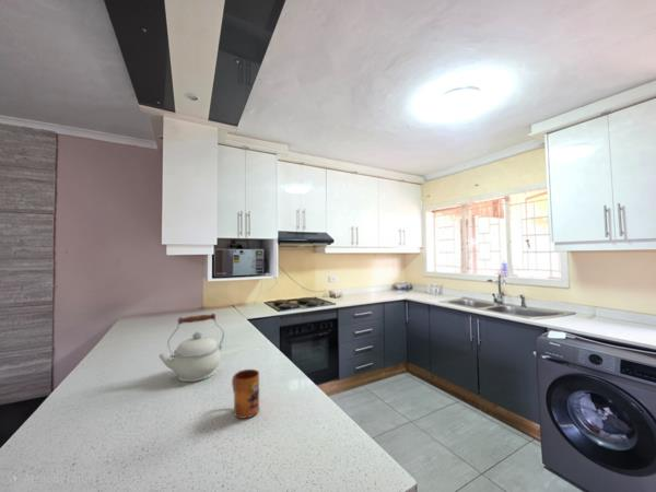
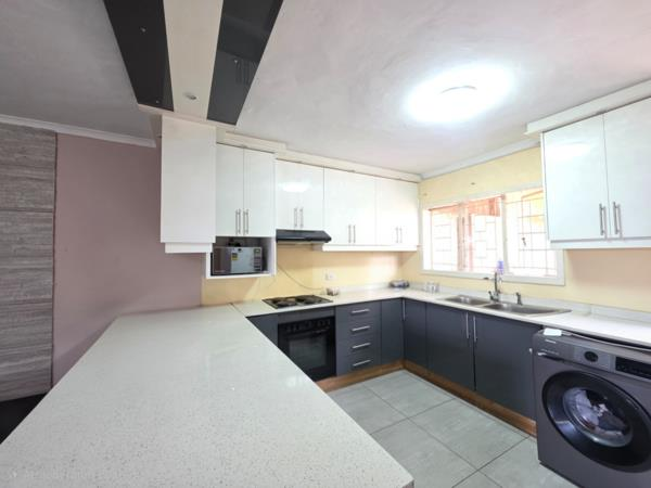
- mug [231,368,260,420]
- kettle [157,313,225,383]
